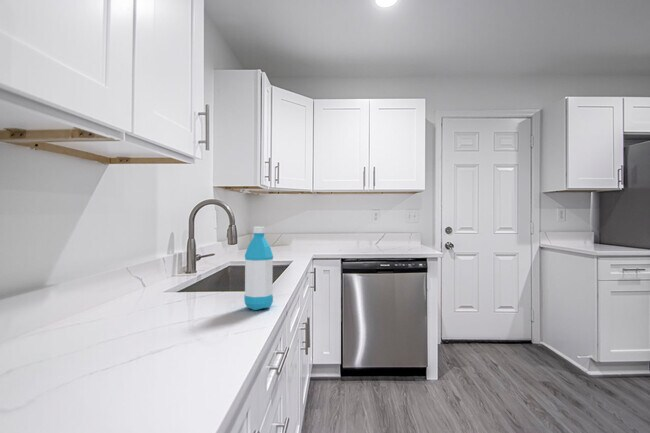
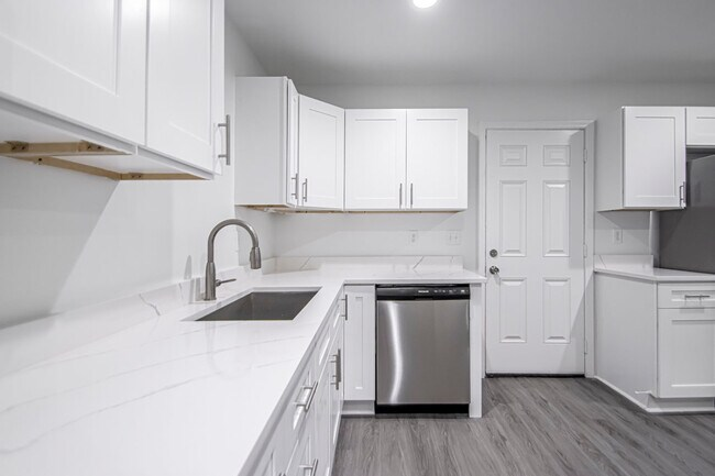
- water bottle [243,226,274,311]
